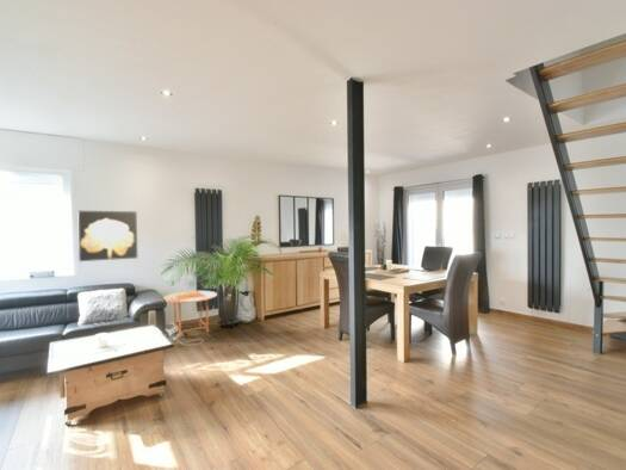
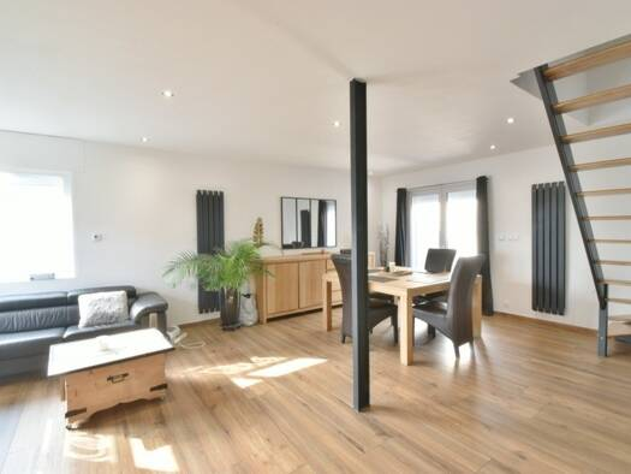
- wall art [76,210,138,262]
- side table [162,290,218,339]
